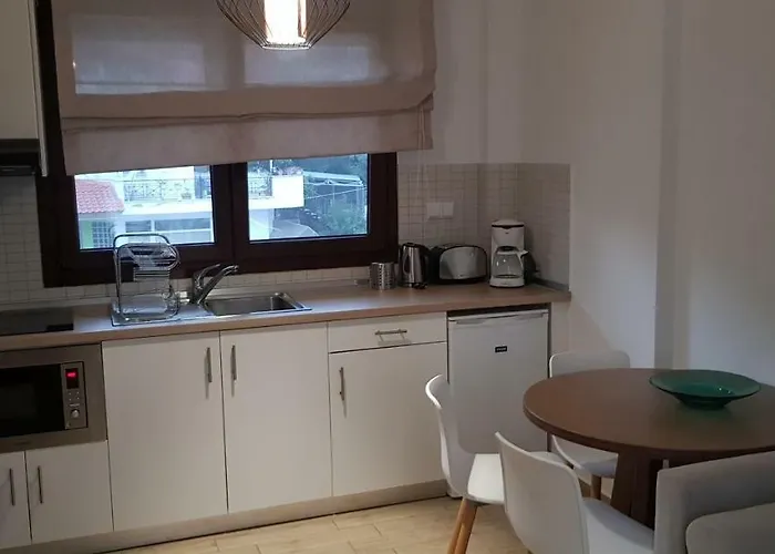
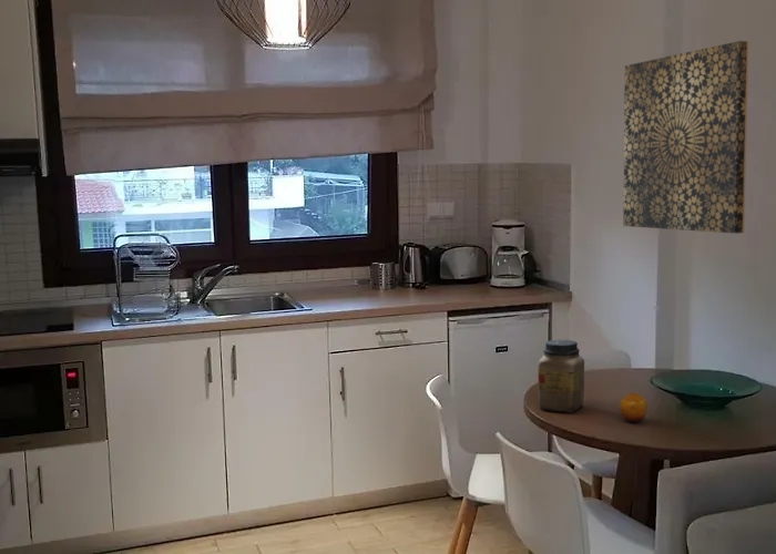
+ fruit [619,392,649,423]
+ jar [537,339,585,413]
+ wall art [622,40,749,235]
